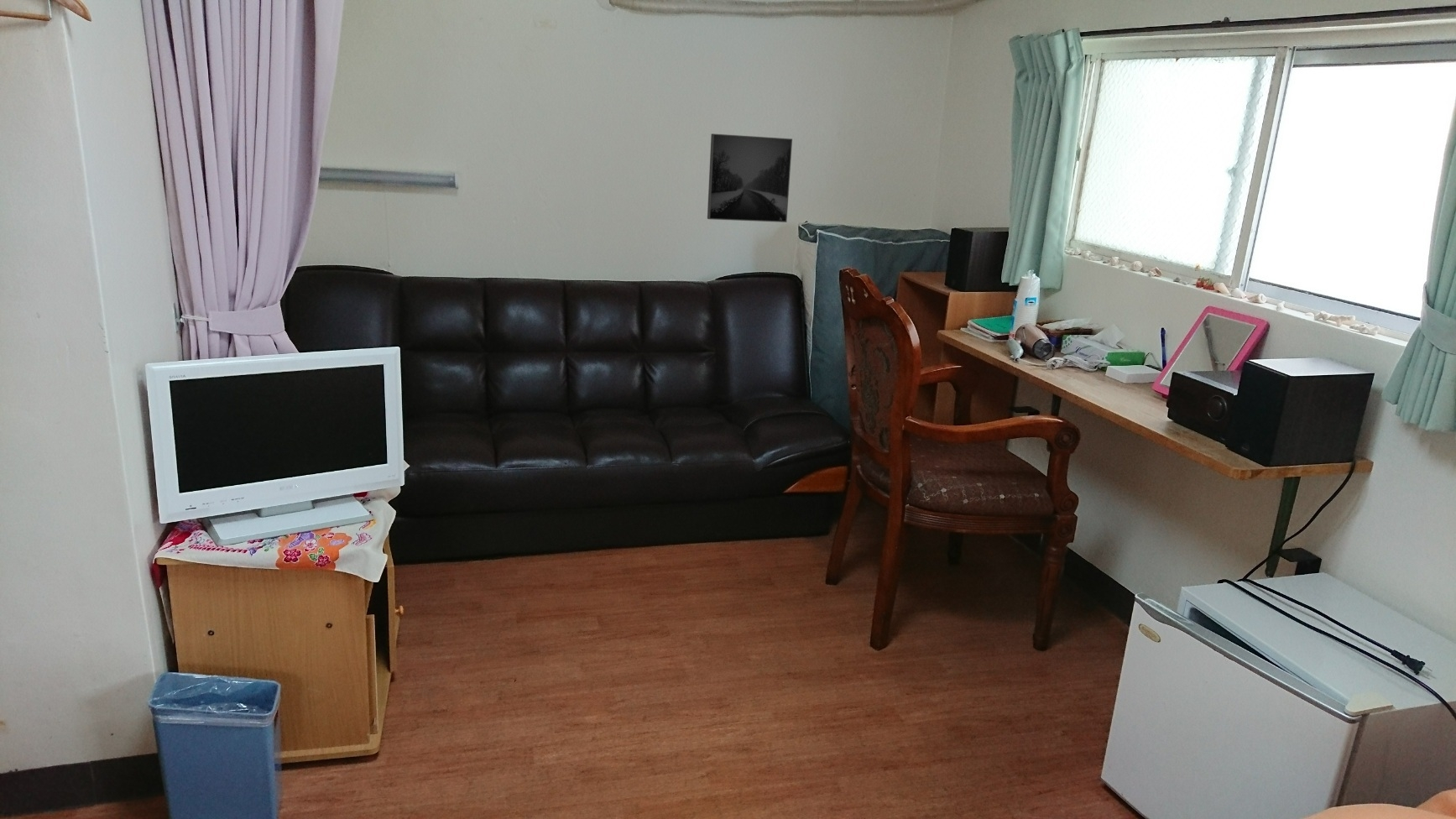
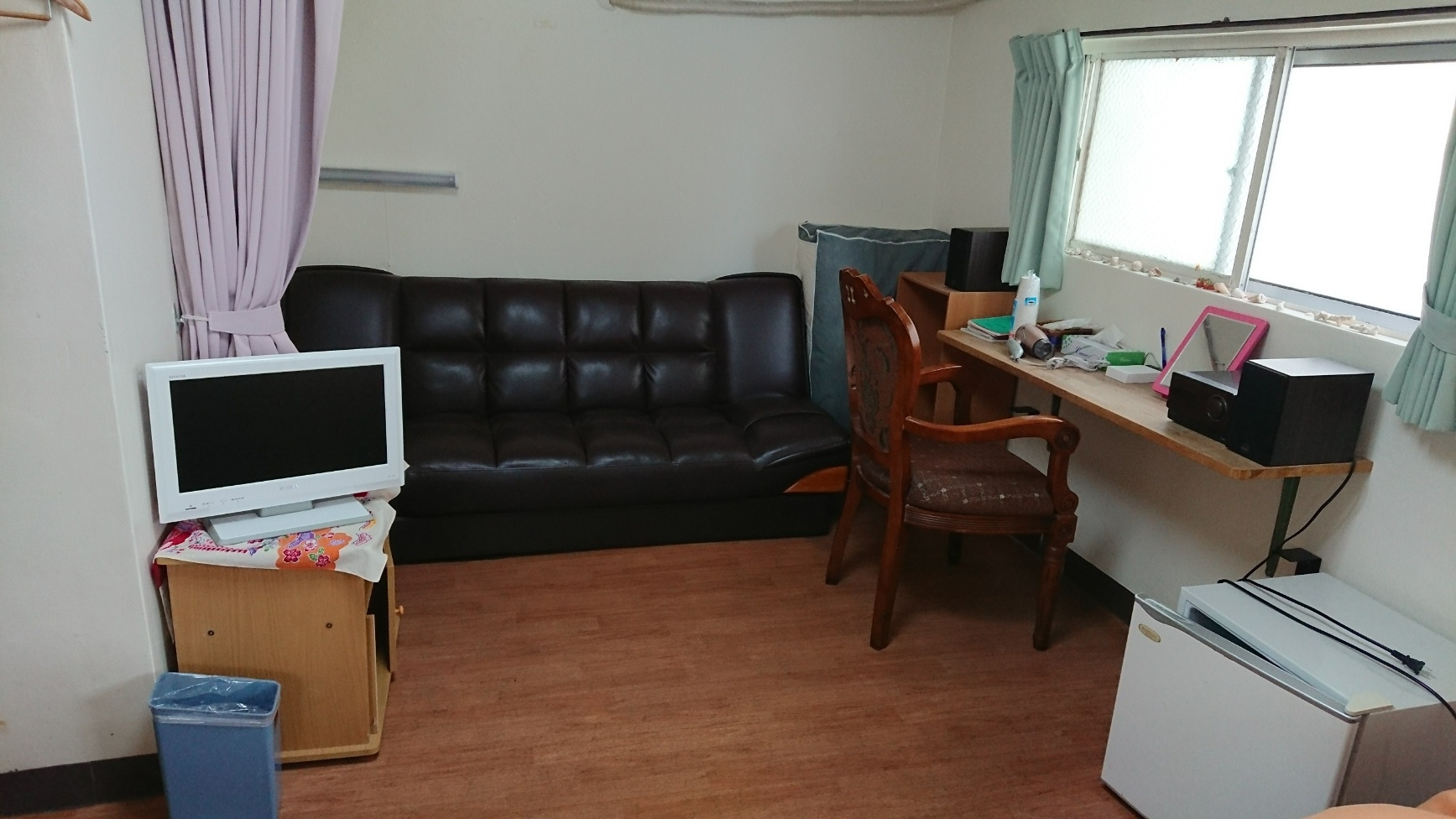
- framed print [707,133,793,223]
